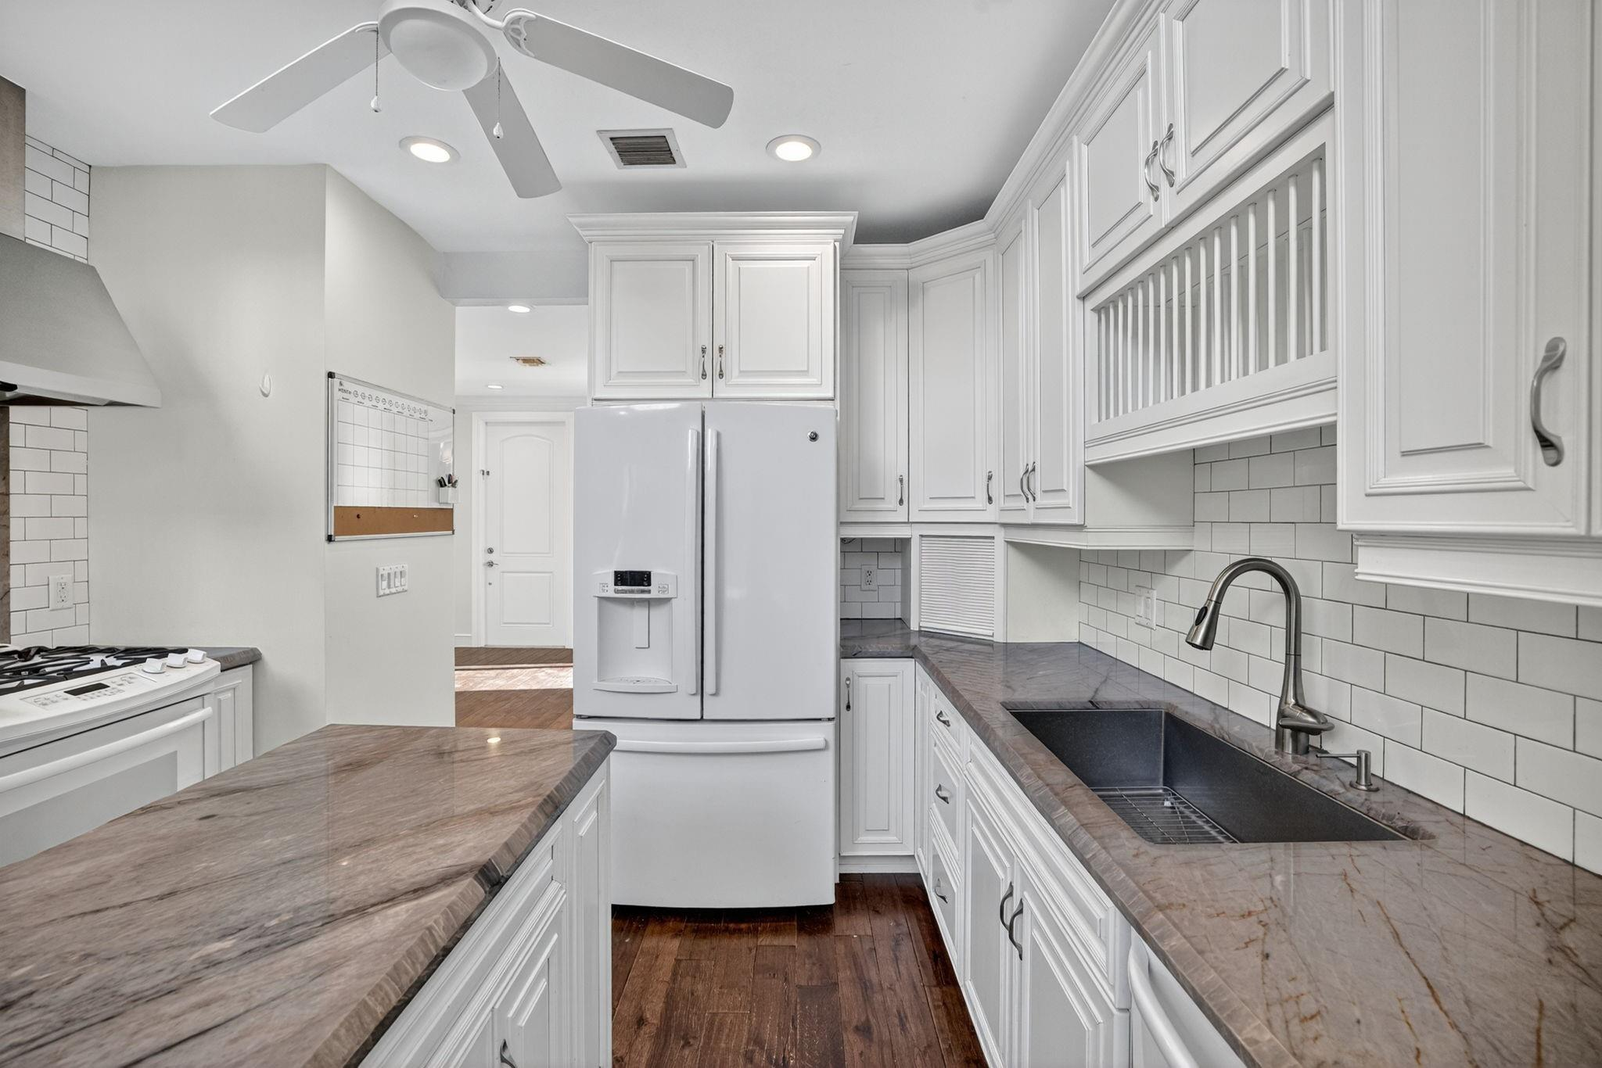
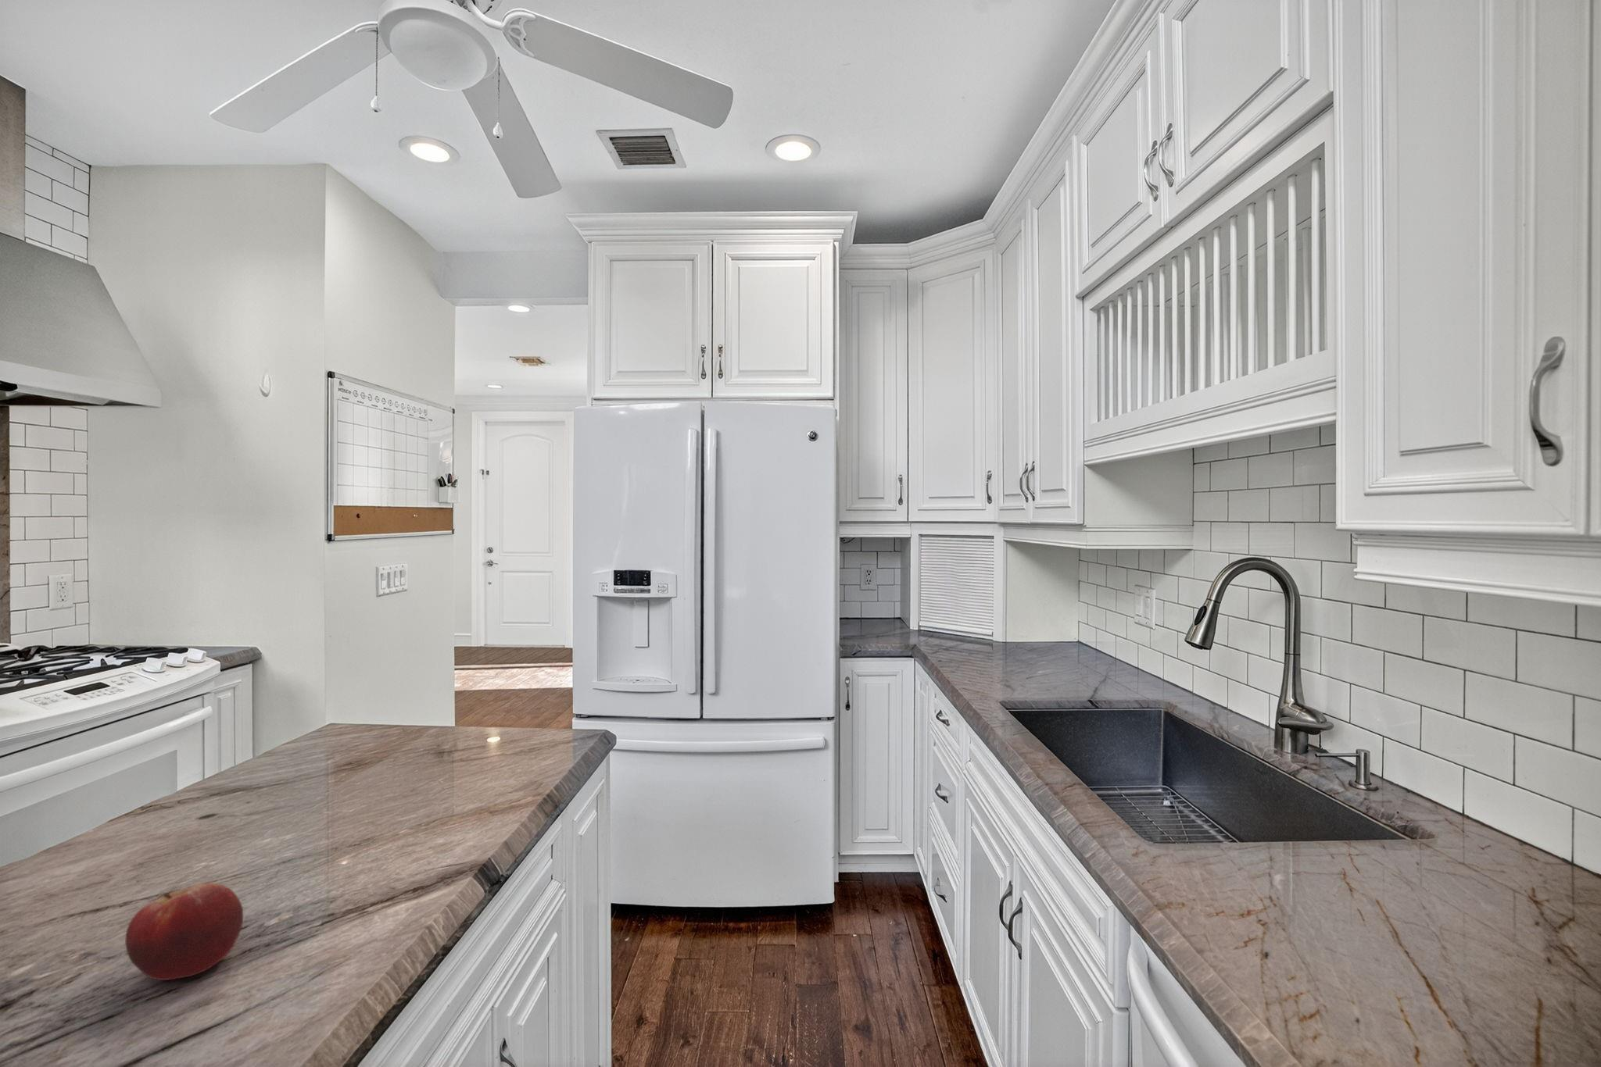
+ fruit [124,882,244,981]
